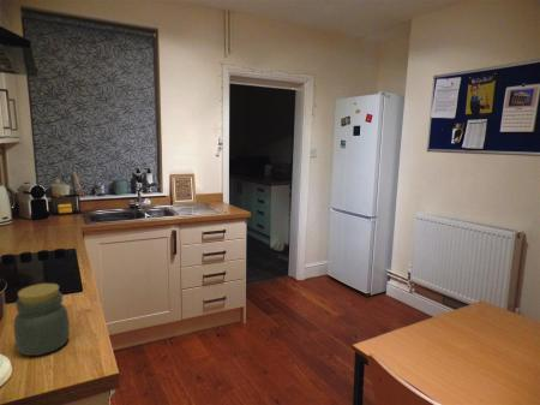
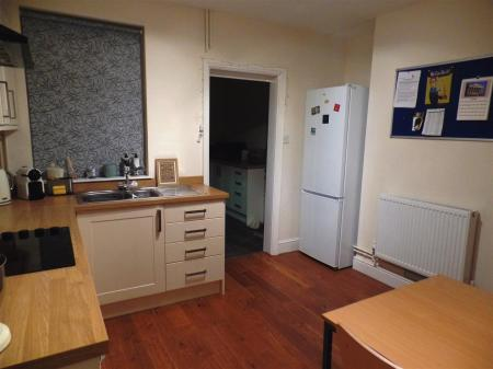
- jar [12,282,71,357]
